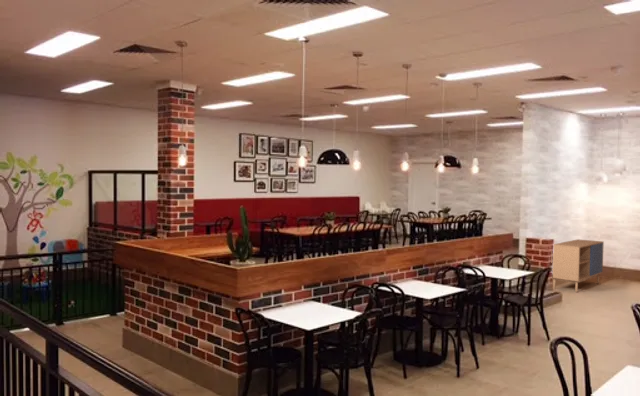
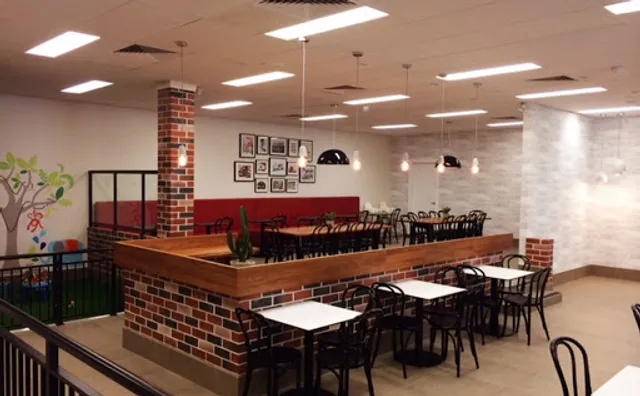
- storage cabinet [551,238,605,293]
